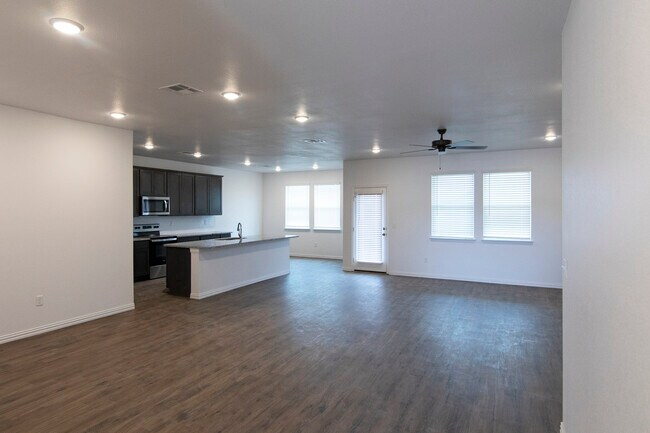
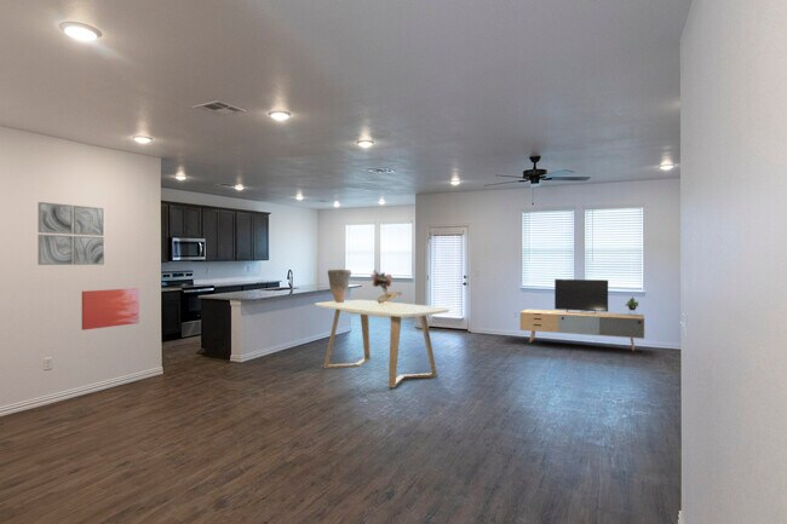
+ media console [519,278,645,352]
+ decorative urn [327,269,352,303]
+ bouquet [369,269,403,304]
+ dining table [314,299,450,388]
+ wall art [81,287,140,332]
+ wall art [38,201,105,266]
